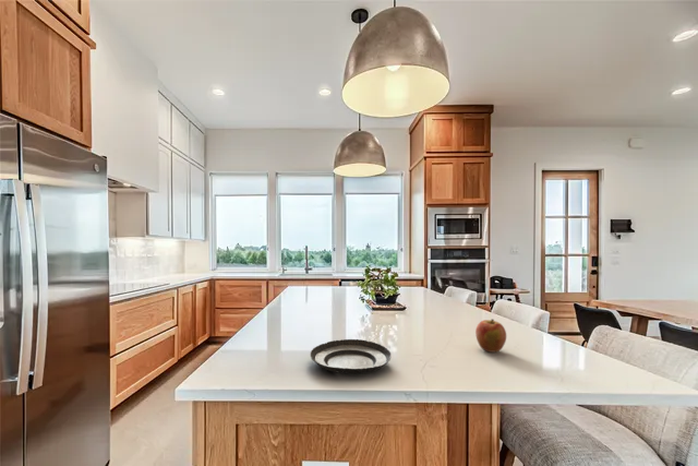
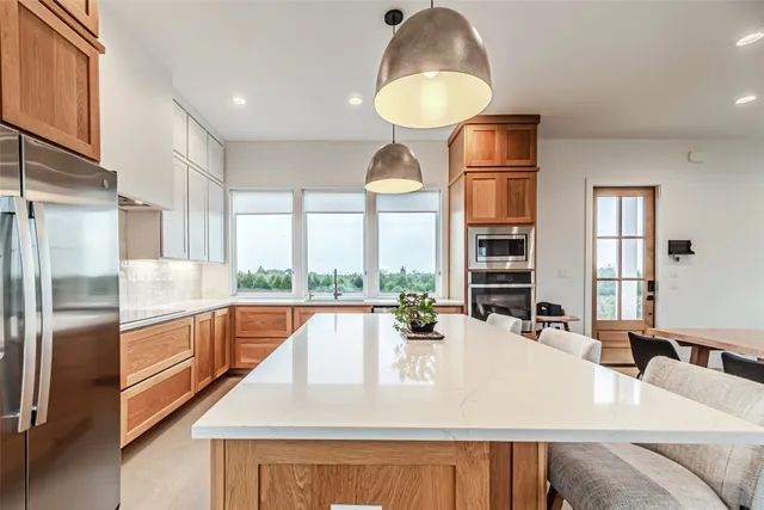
- apple [474,318,507,354]
- tart tin [309,338,393,374]
